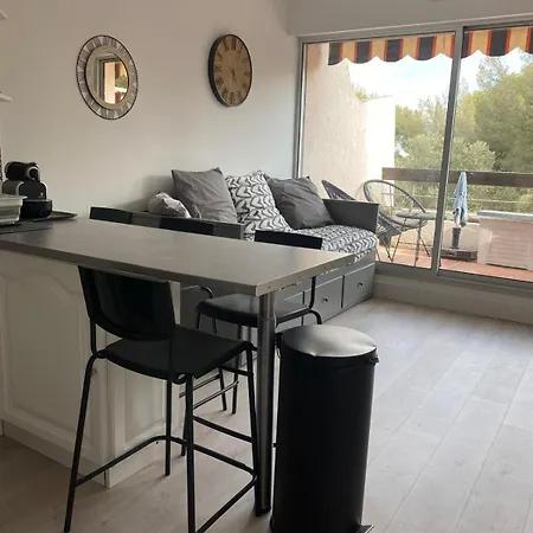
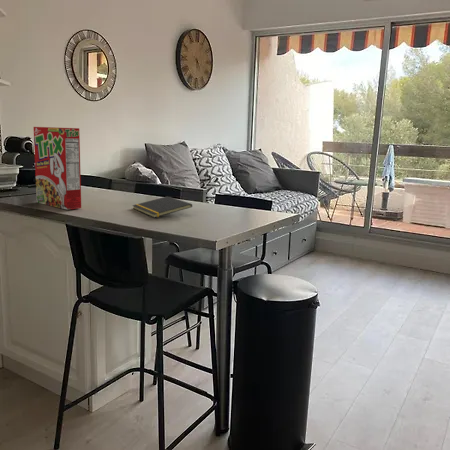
+ notepad [131,195,193,219]
+ cereal box [33,126,82,211]
